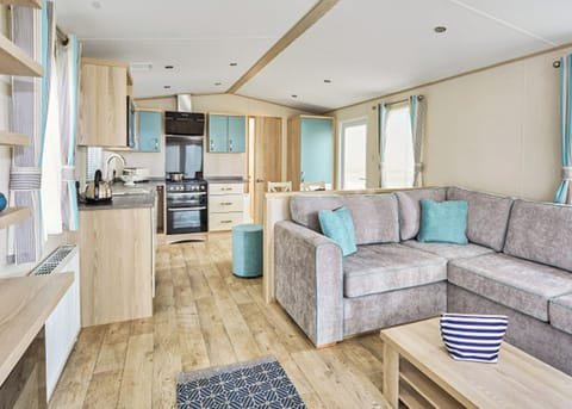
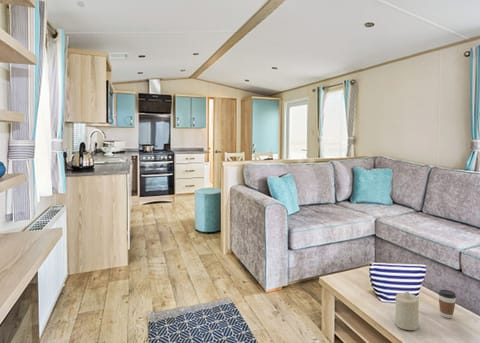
+ candle [394,291,420,331]
+ coffee cup [437,289,457,319]
